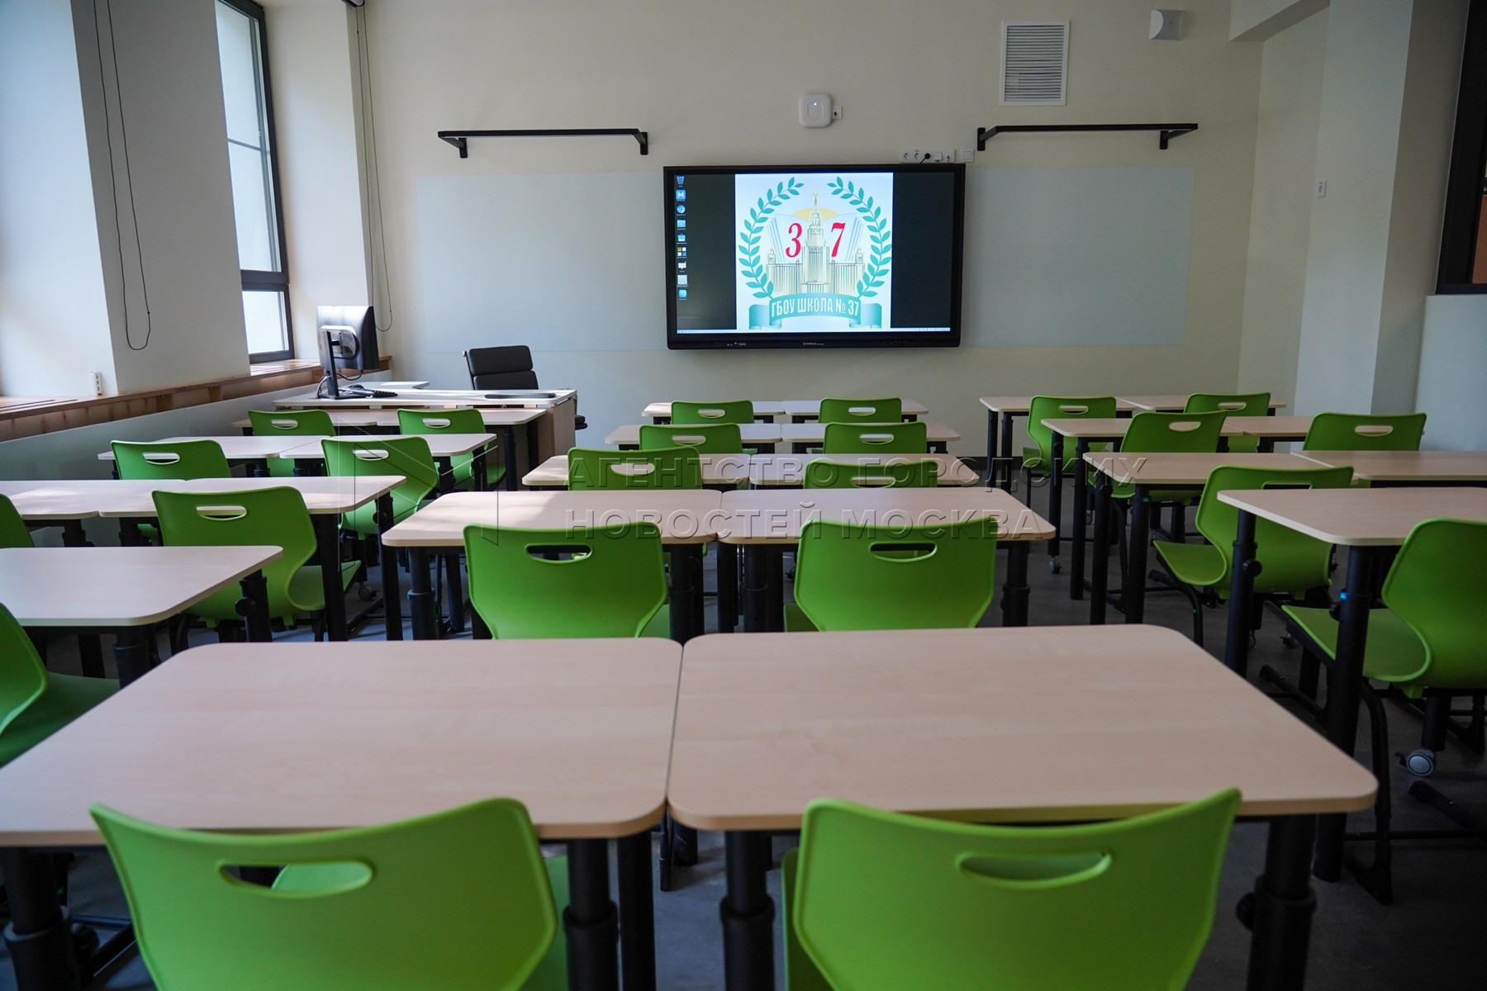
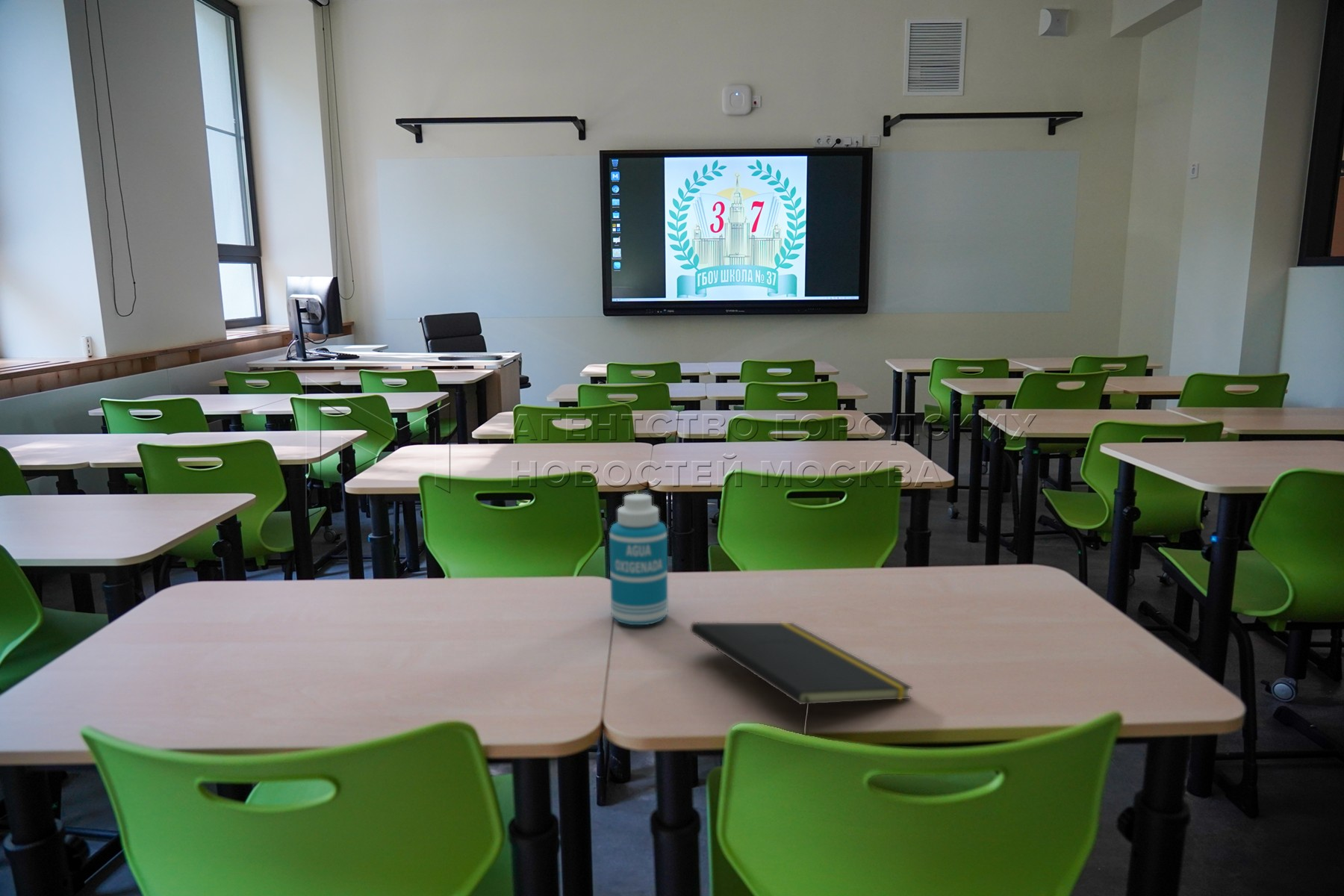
+ notepad [689,622,913,735]
+ bottle [609,493,668,626]
